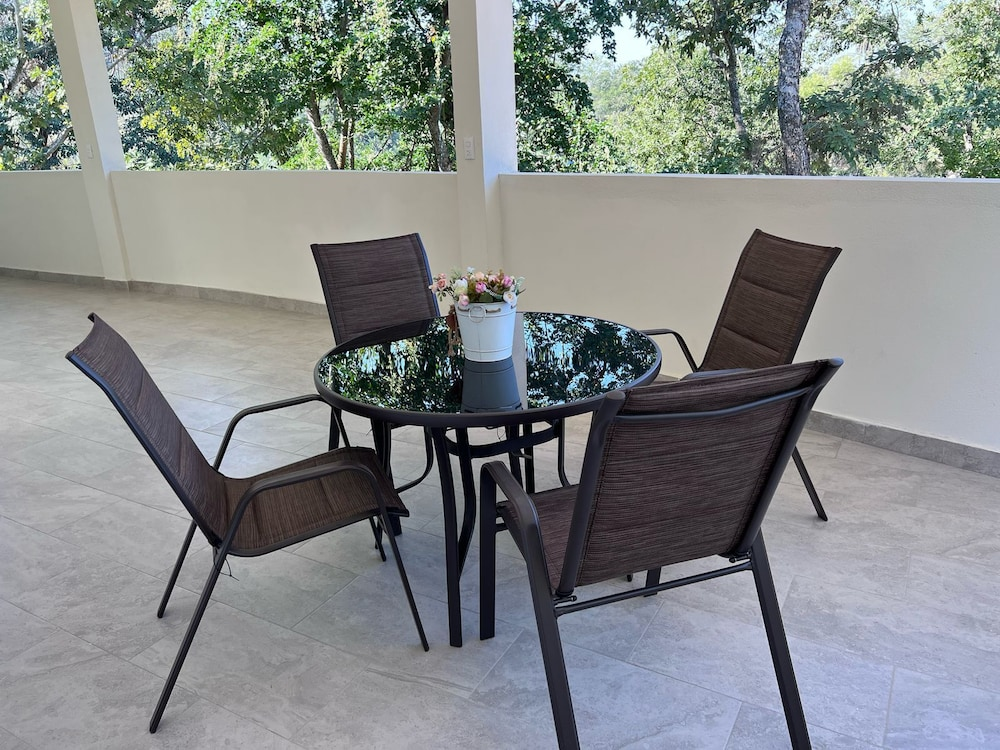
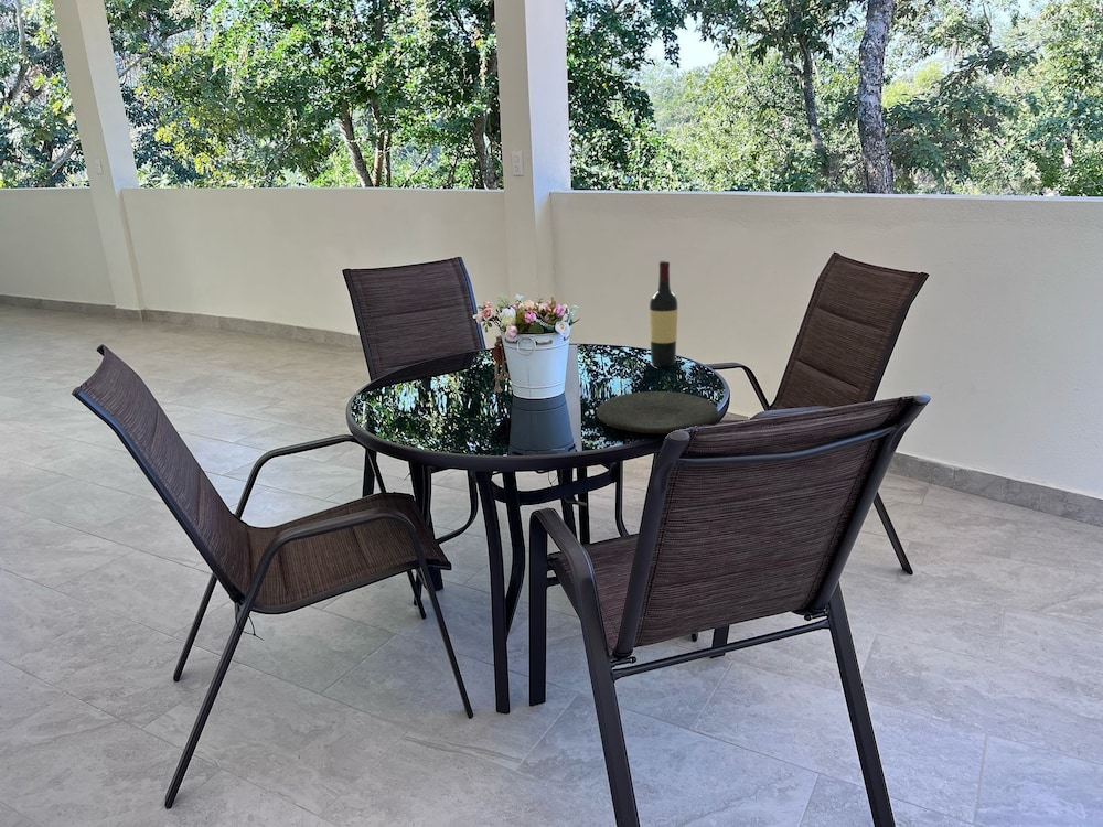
+ plate [596,390,719,434]
+ wine bottle [649,259,678,367]
